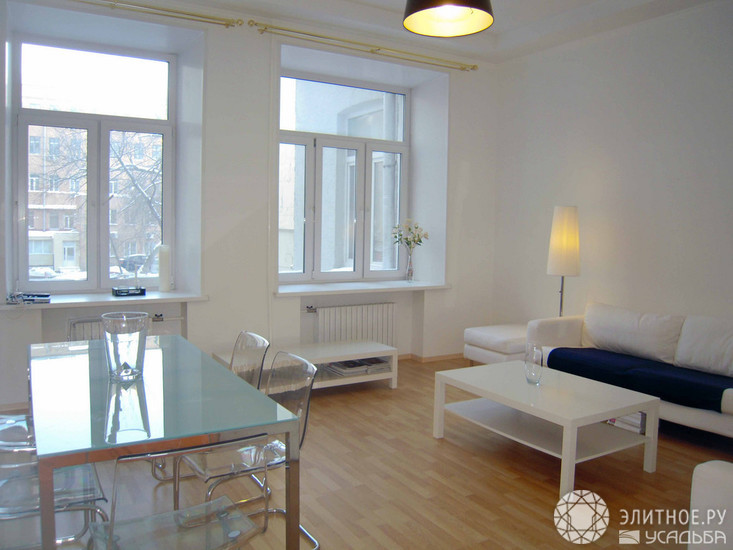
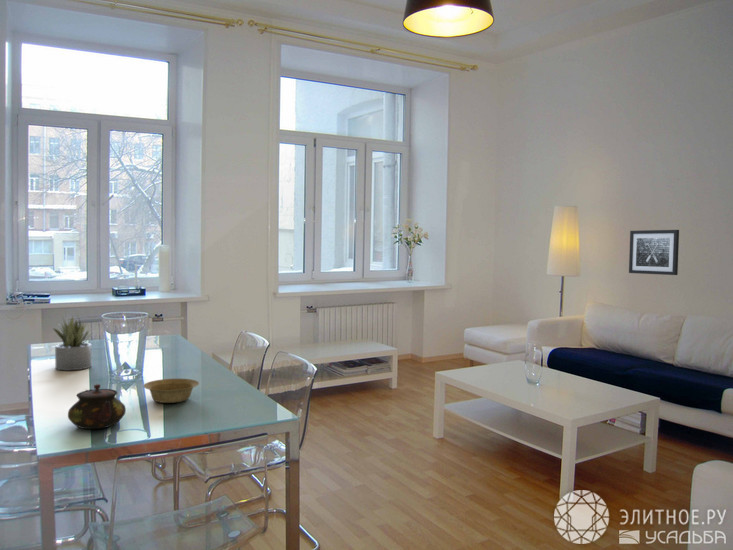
+ wall art [628,229,680,276]
+ teapot [67,383,127,430]
+ bowl [142,378,200,404]
+ succulent plant [52,314,92,371]
